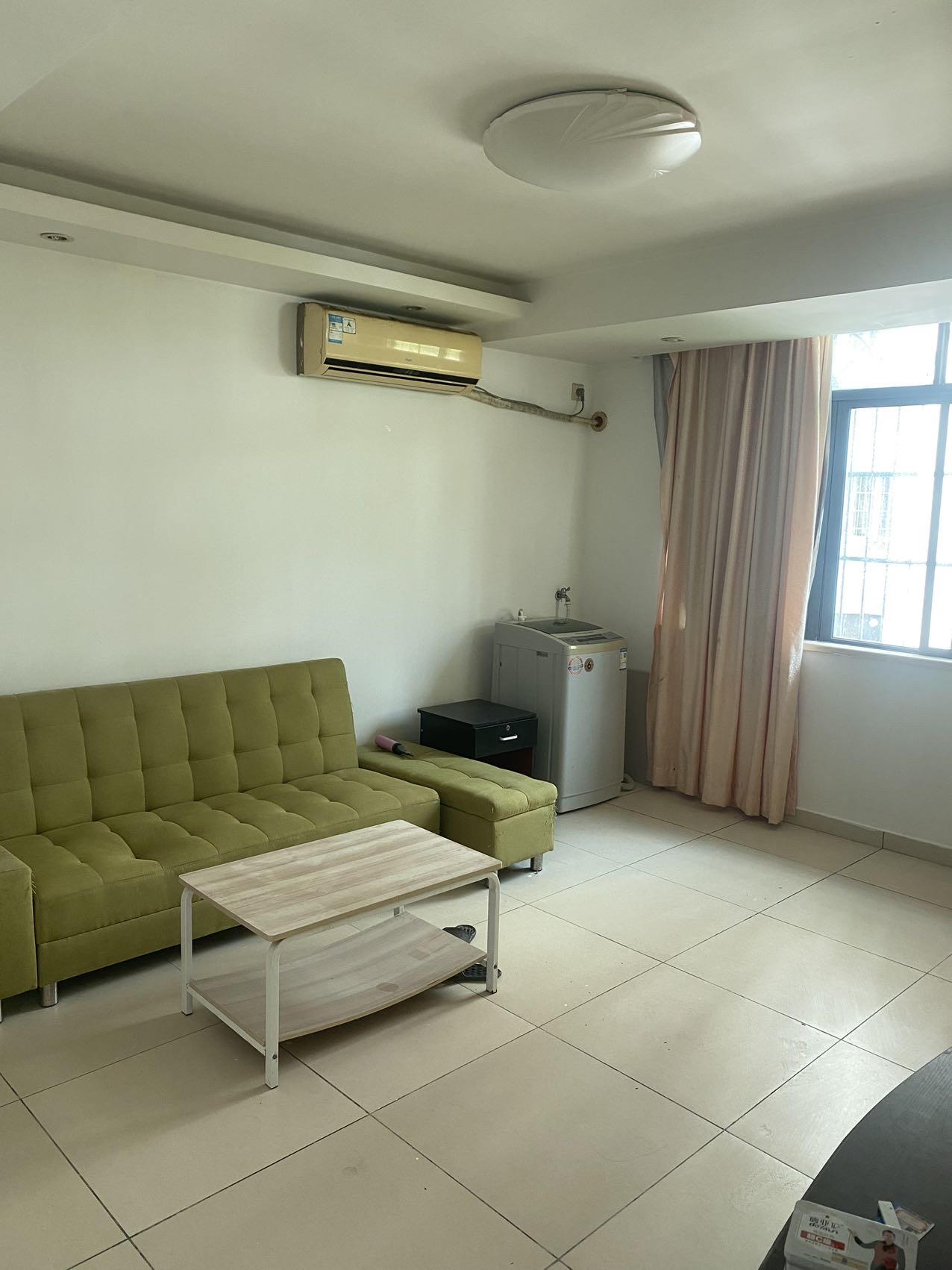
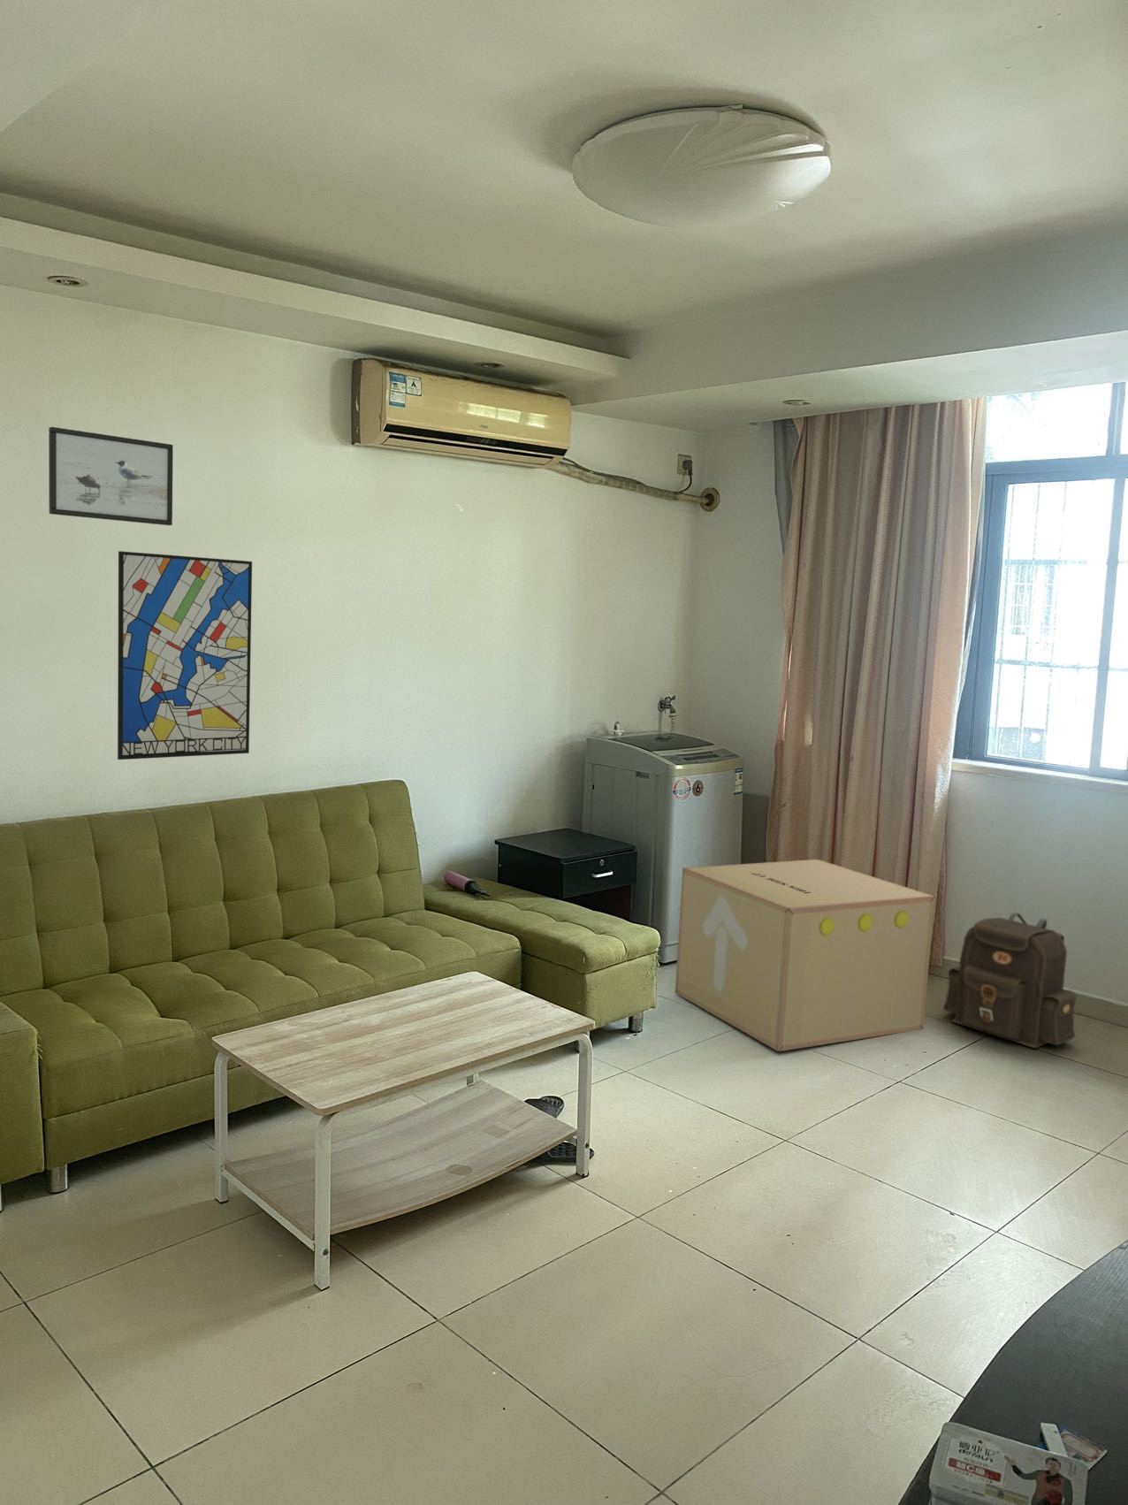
+ backpack [942,911,1077,1049]
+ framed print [47,427,174,526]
+ cardboard box [674,859,935,1052]
+ wall art [116,550,252,761]
